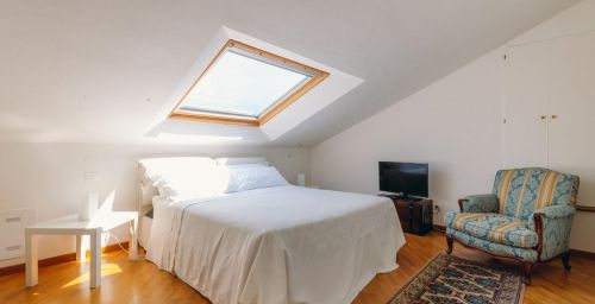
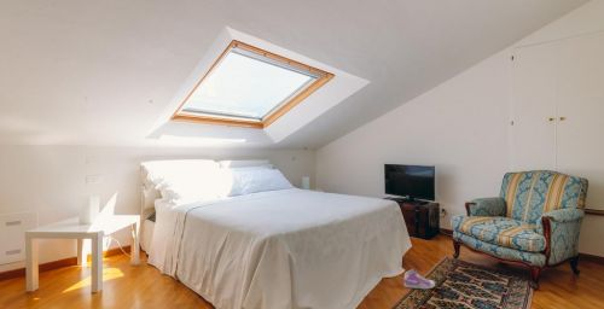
+ sneaker [403,268,436,290]
